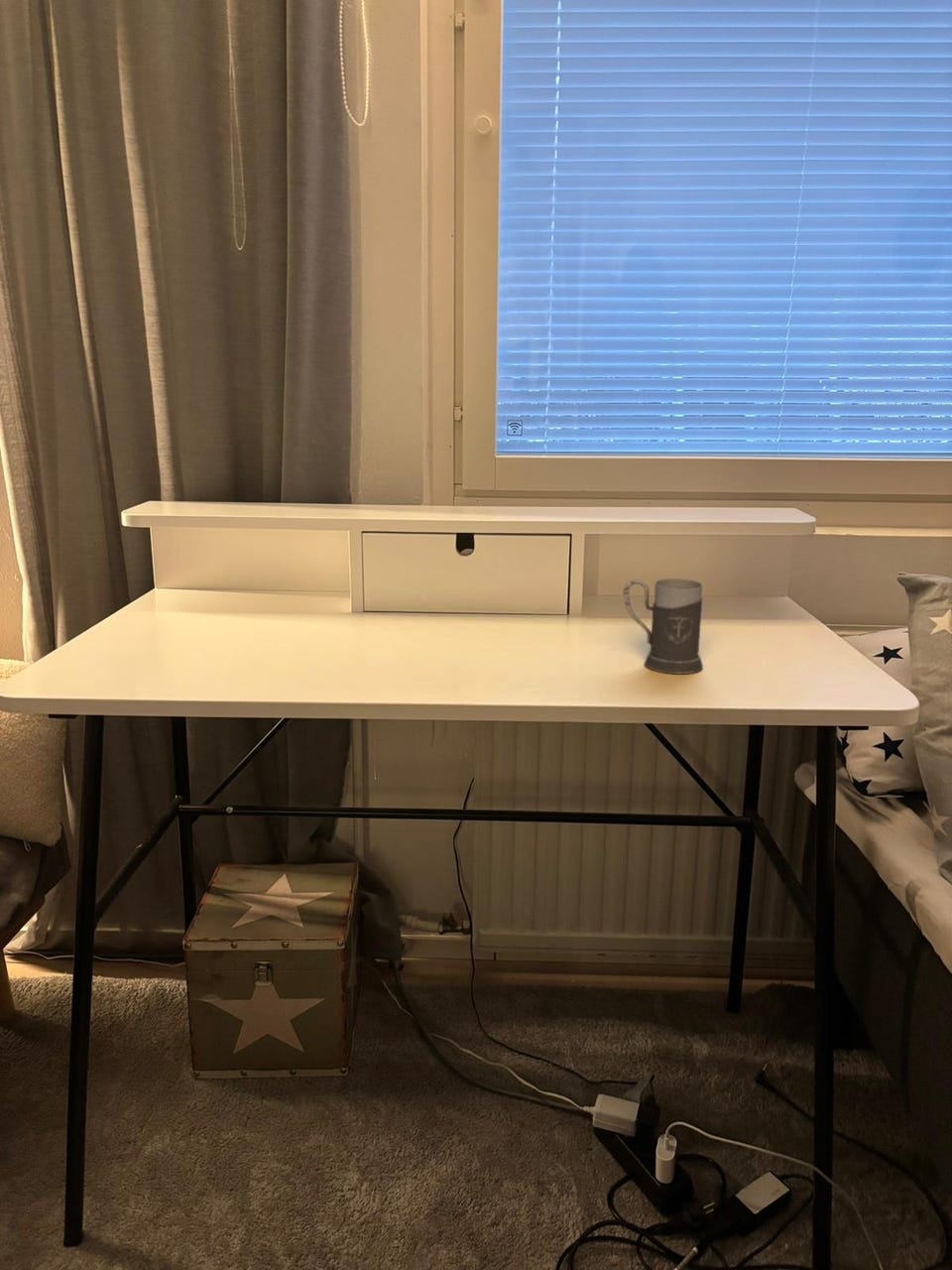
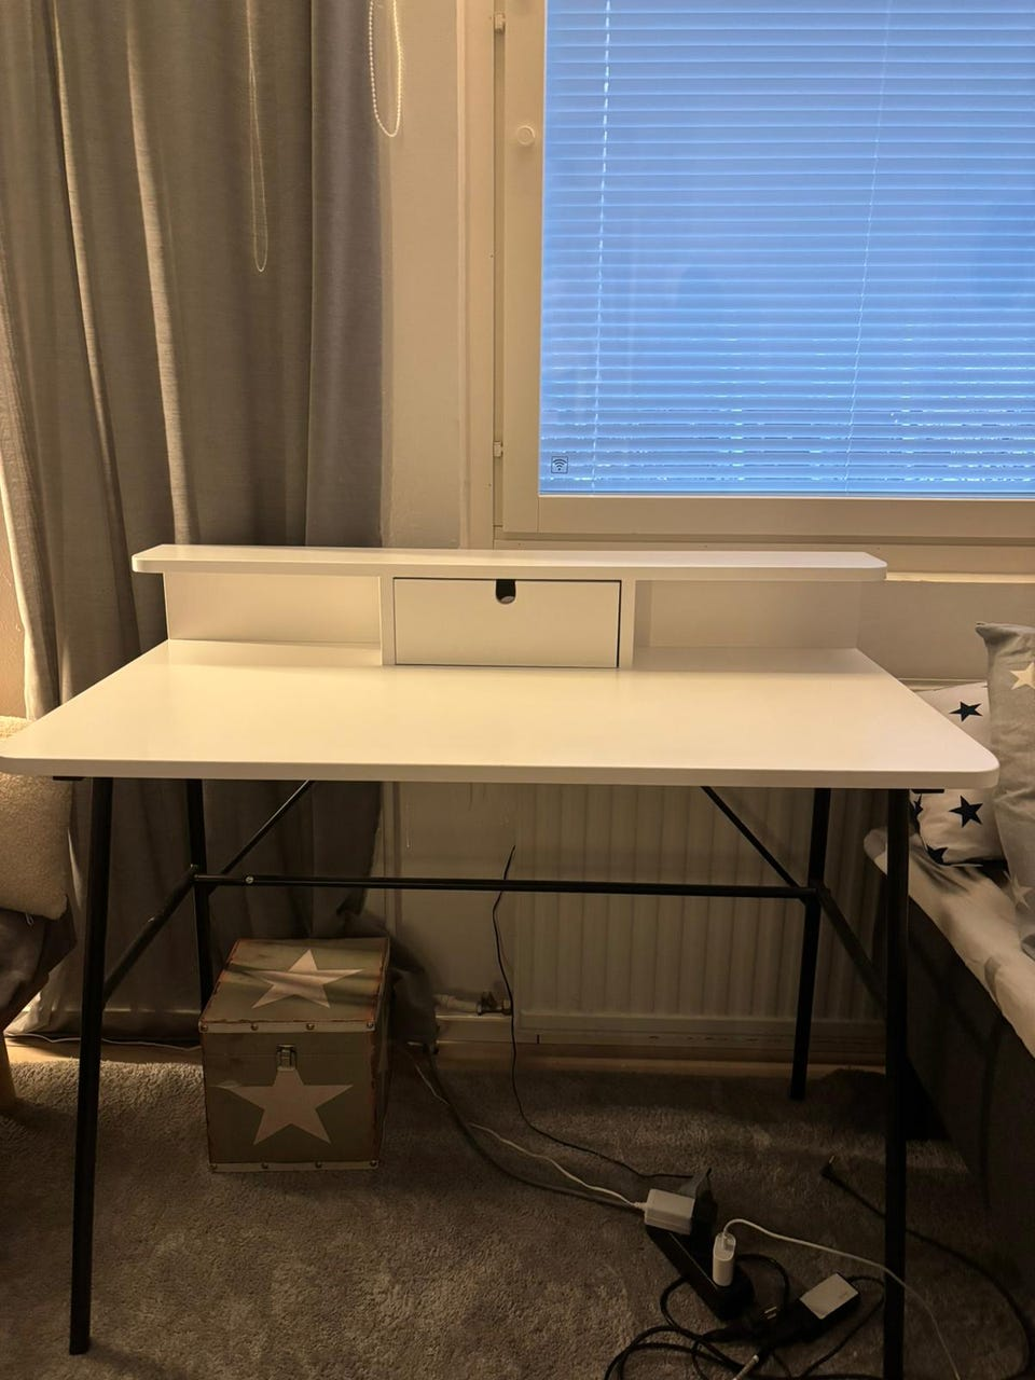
- mug [623,577,704,675]
